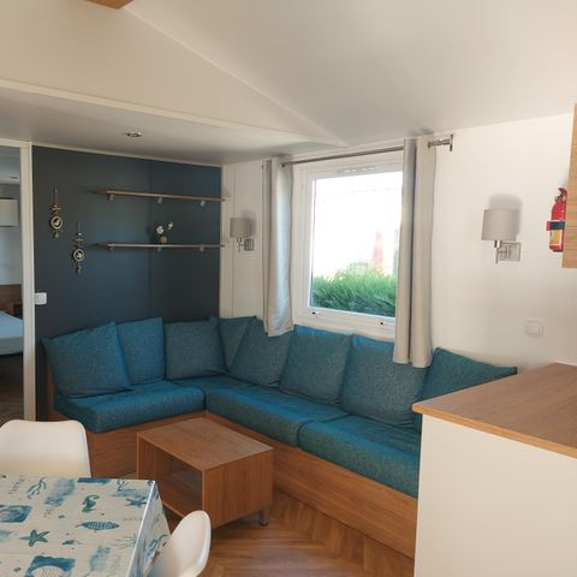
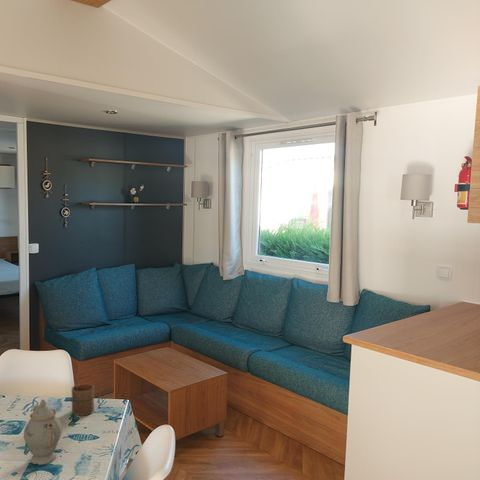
+ cup [71,383,95,417]
+ chinaware [23,398,63,466]
